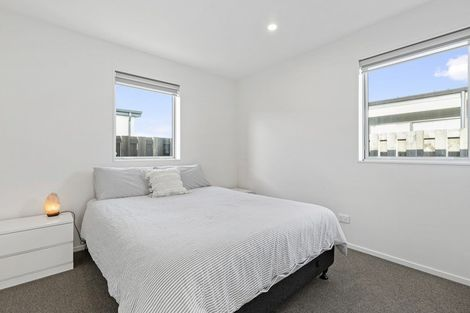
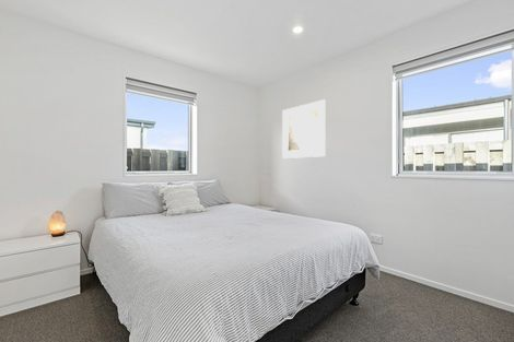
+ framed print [281,98,326,160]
